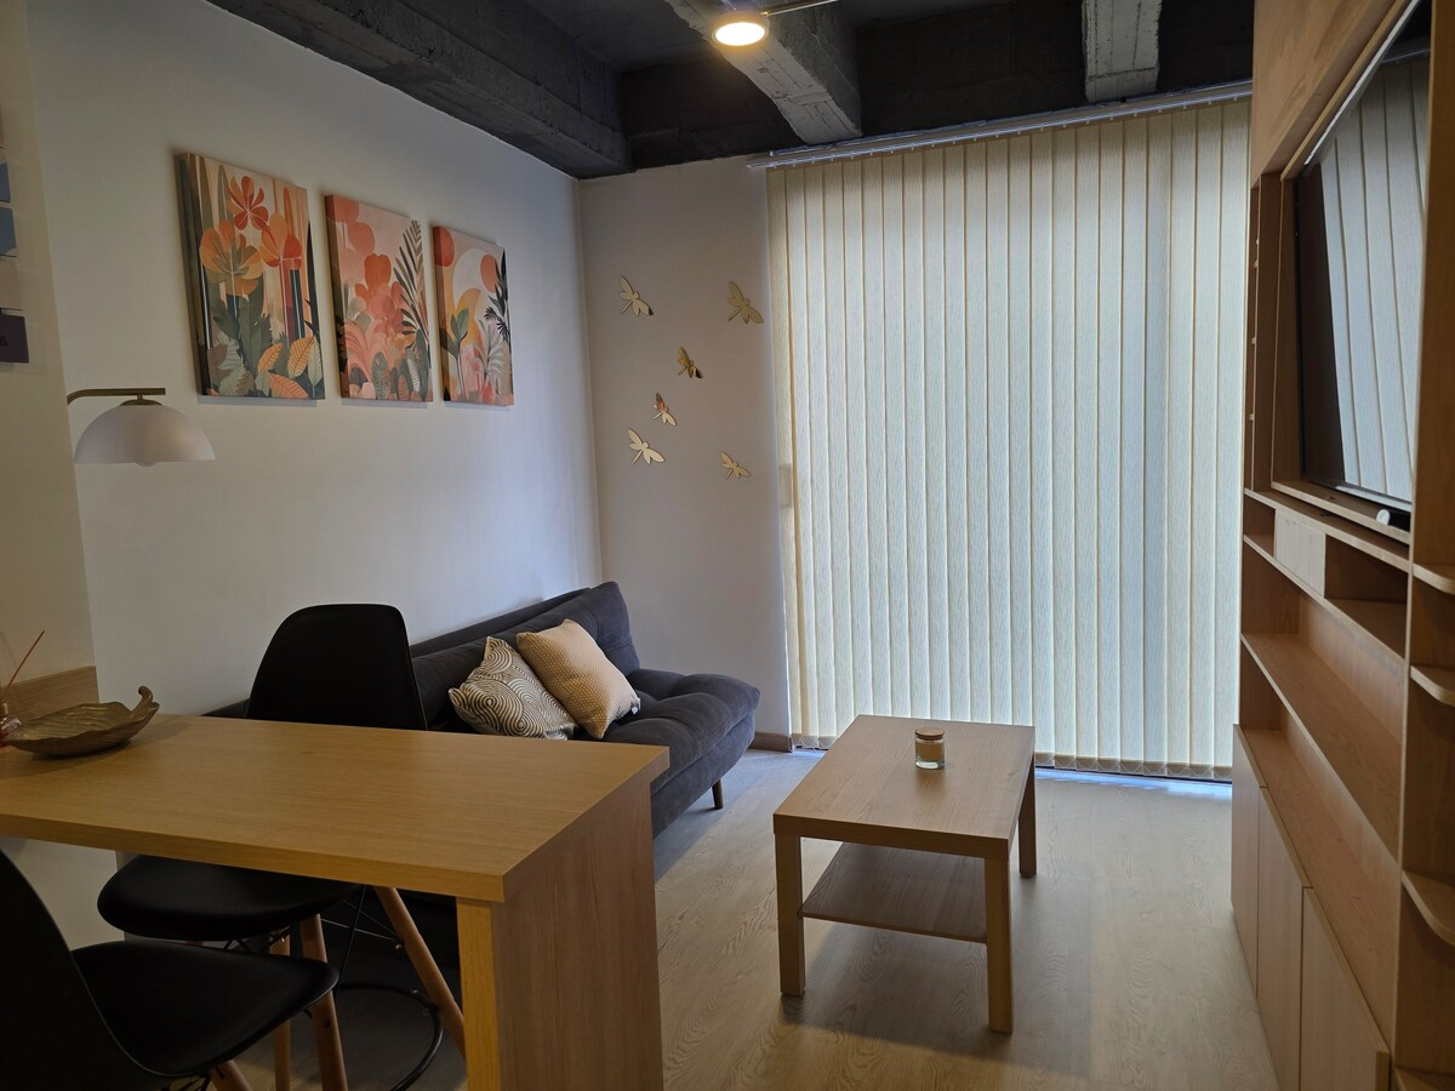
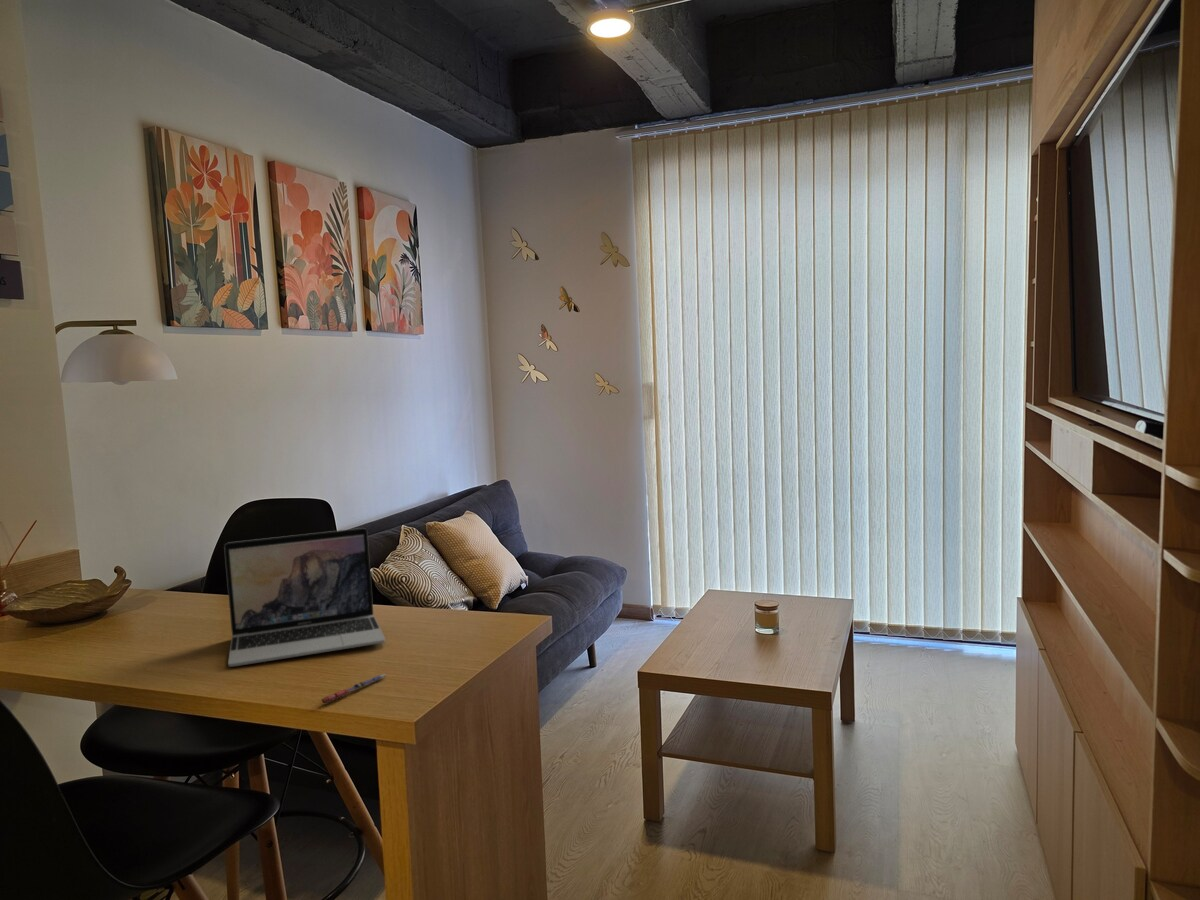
+ pen [320,673,387,704]
+ laptop [223,527,386,668]
